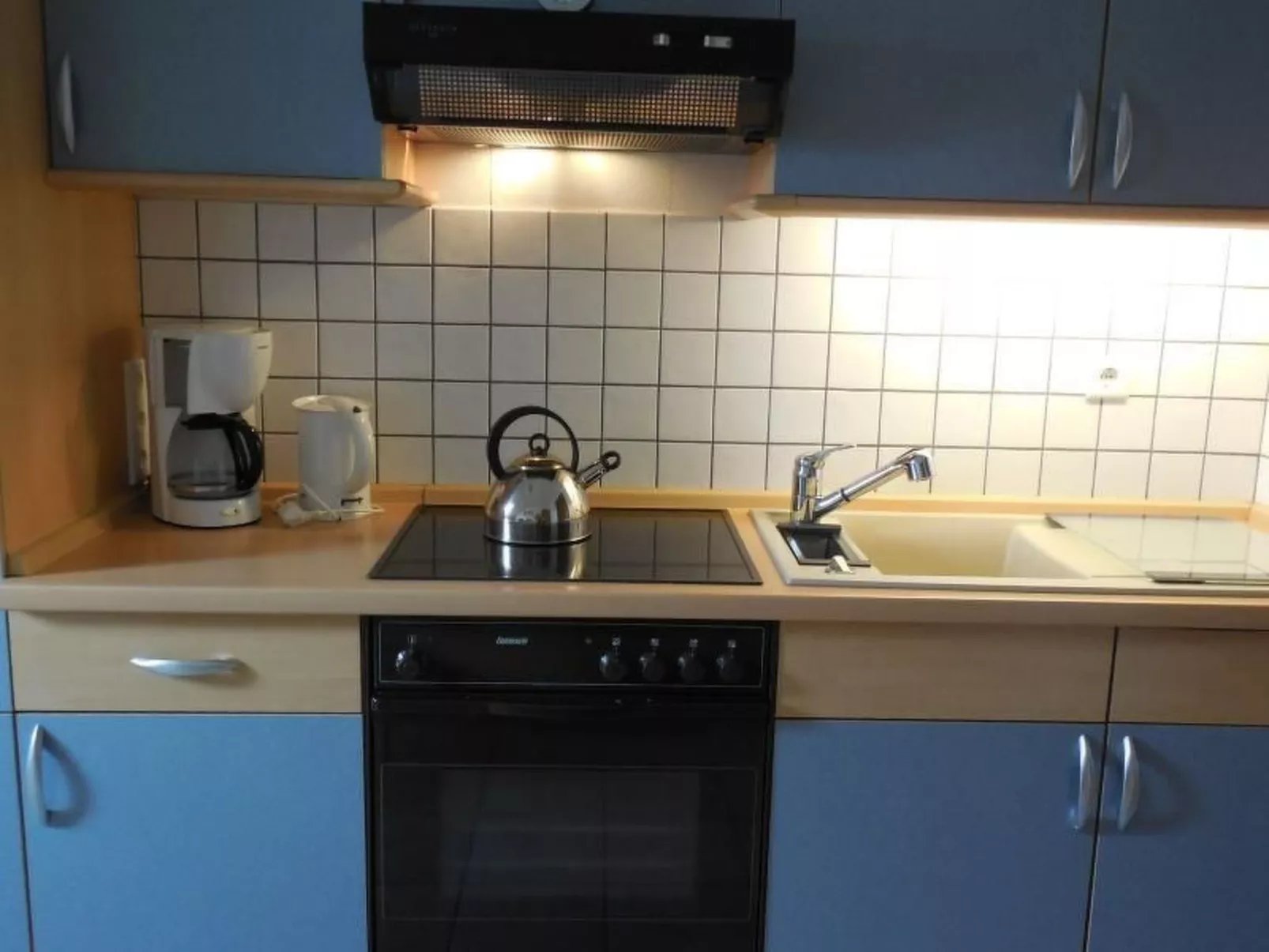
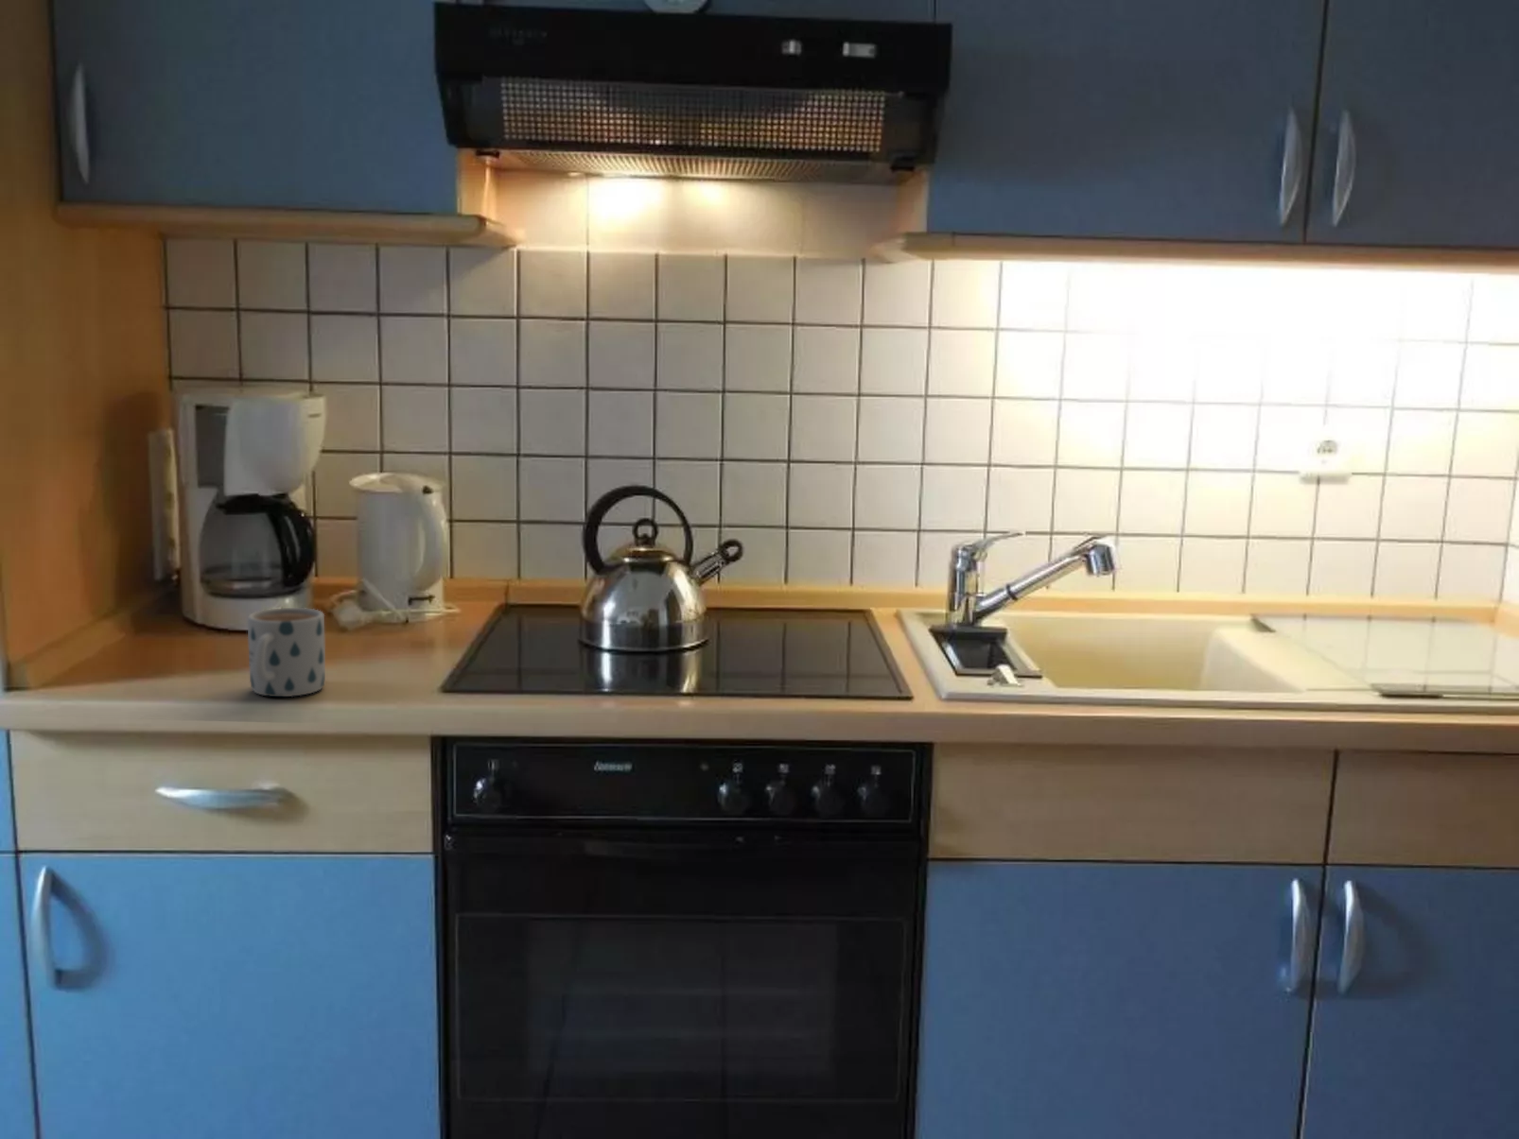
+ mug [247,607,327,698]
